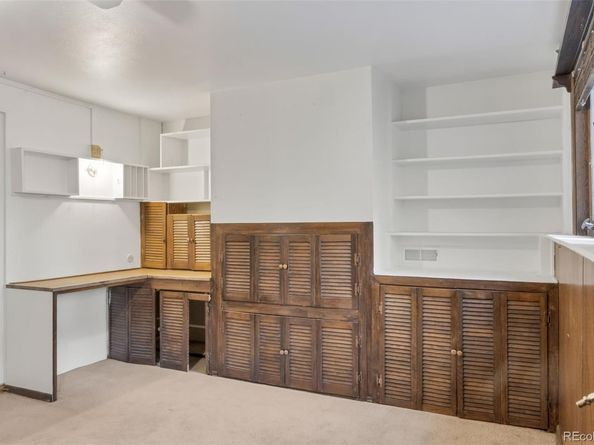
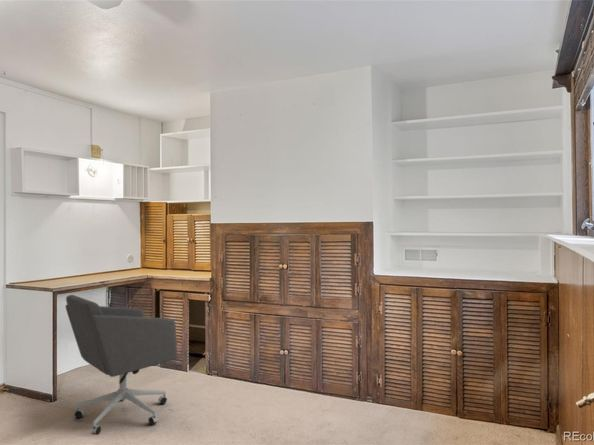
+ office chair [65,294,178,436]
